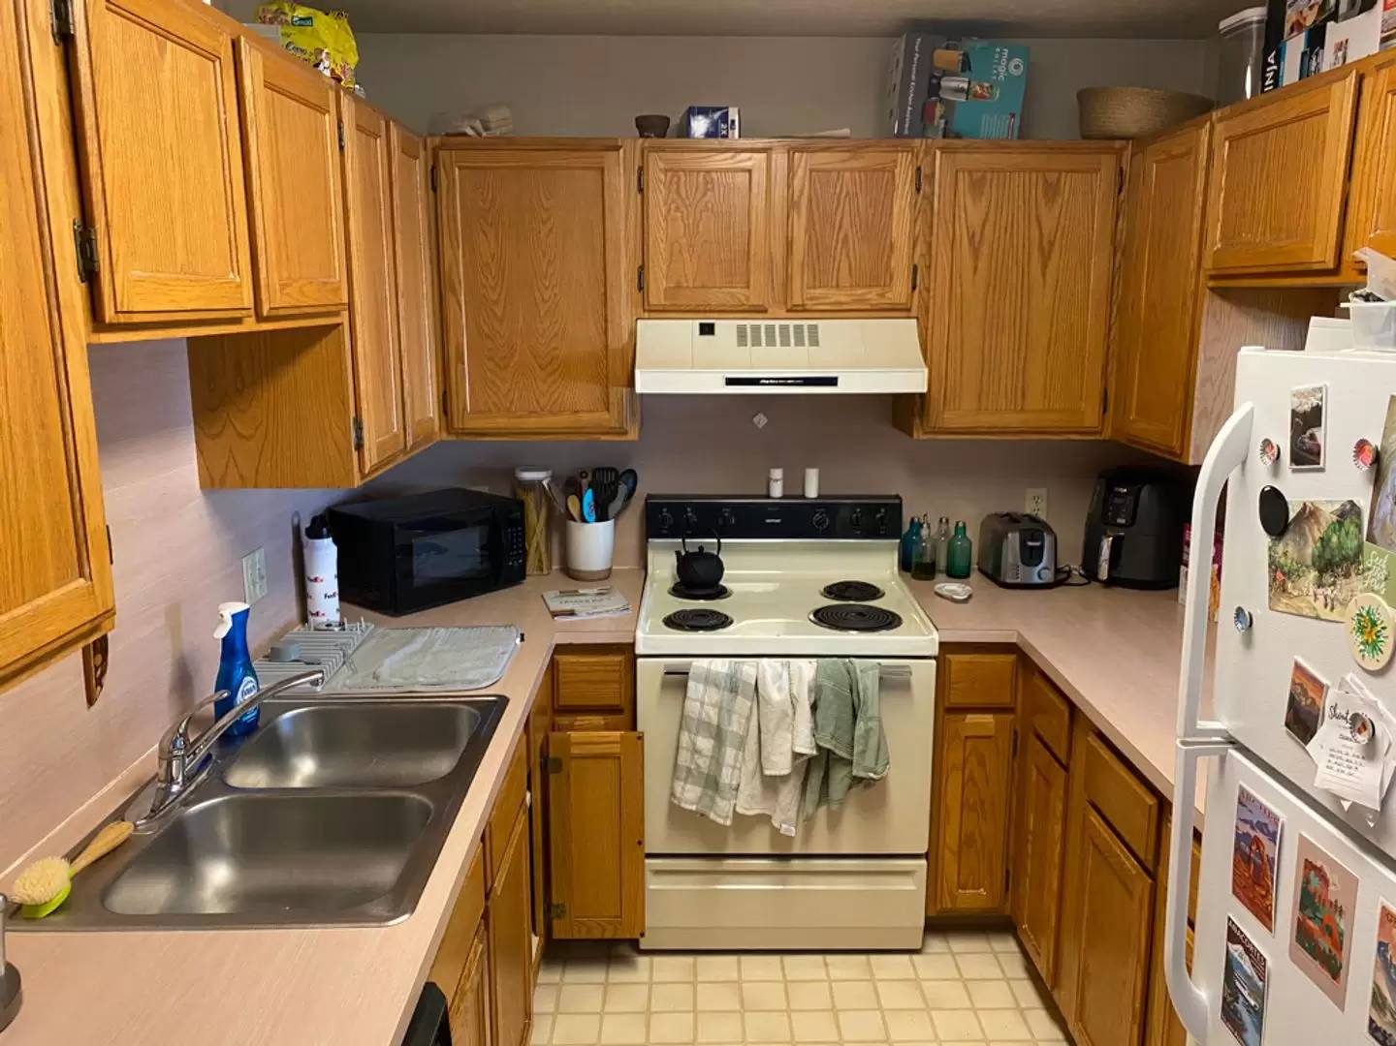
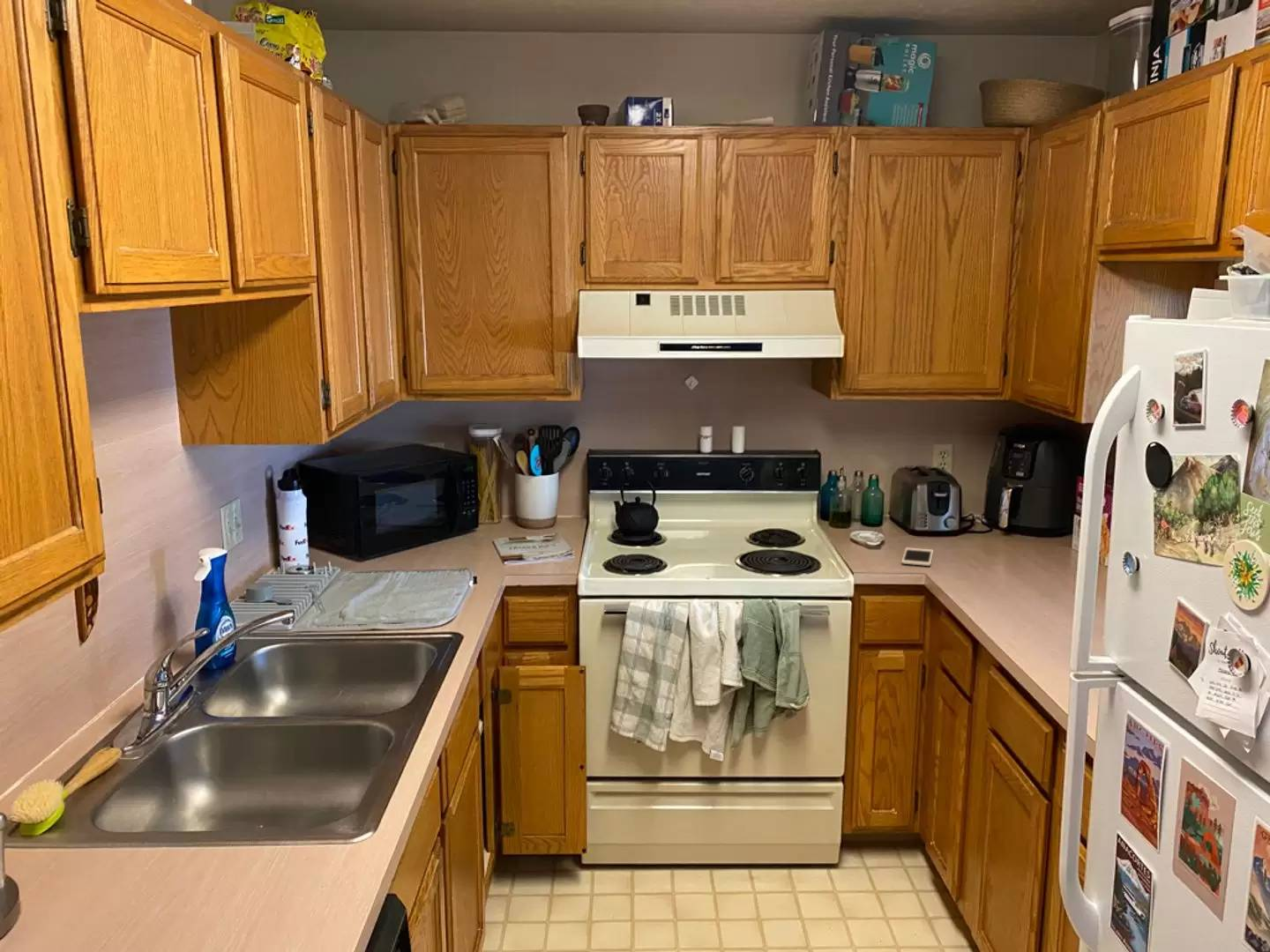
+ cell phone [900,547,934,567]
